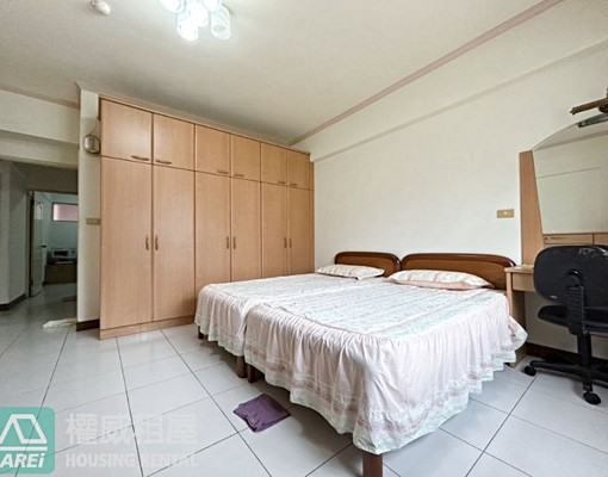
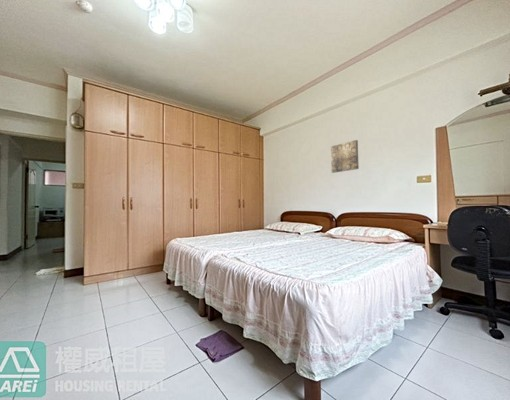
+ wall art [330,139,360,174]
